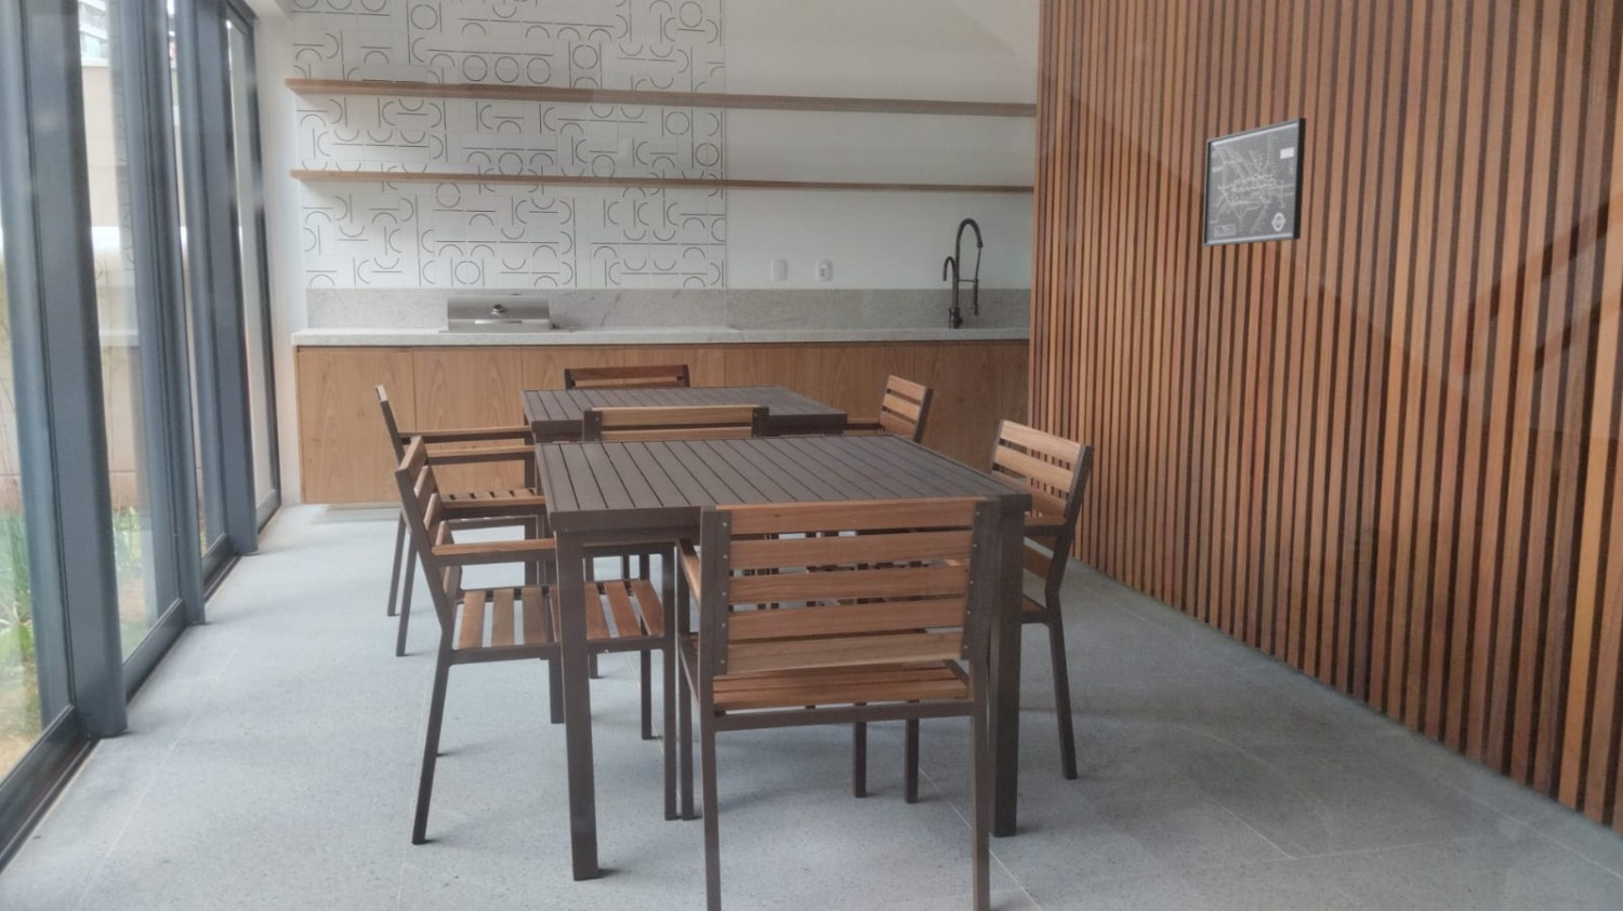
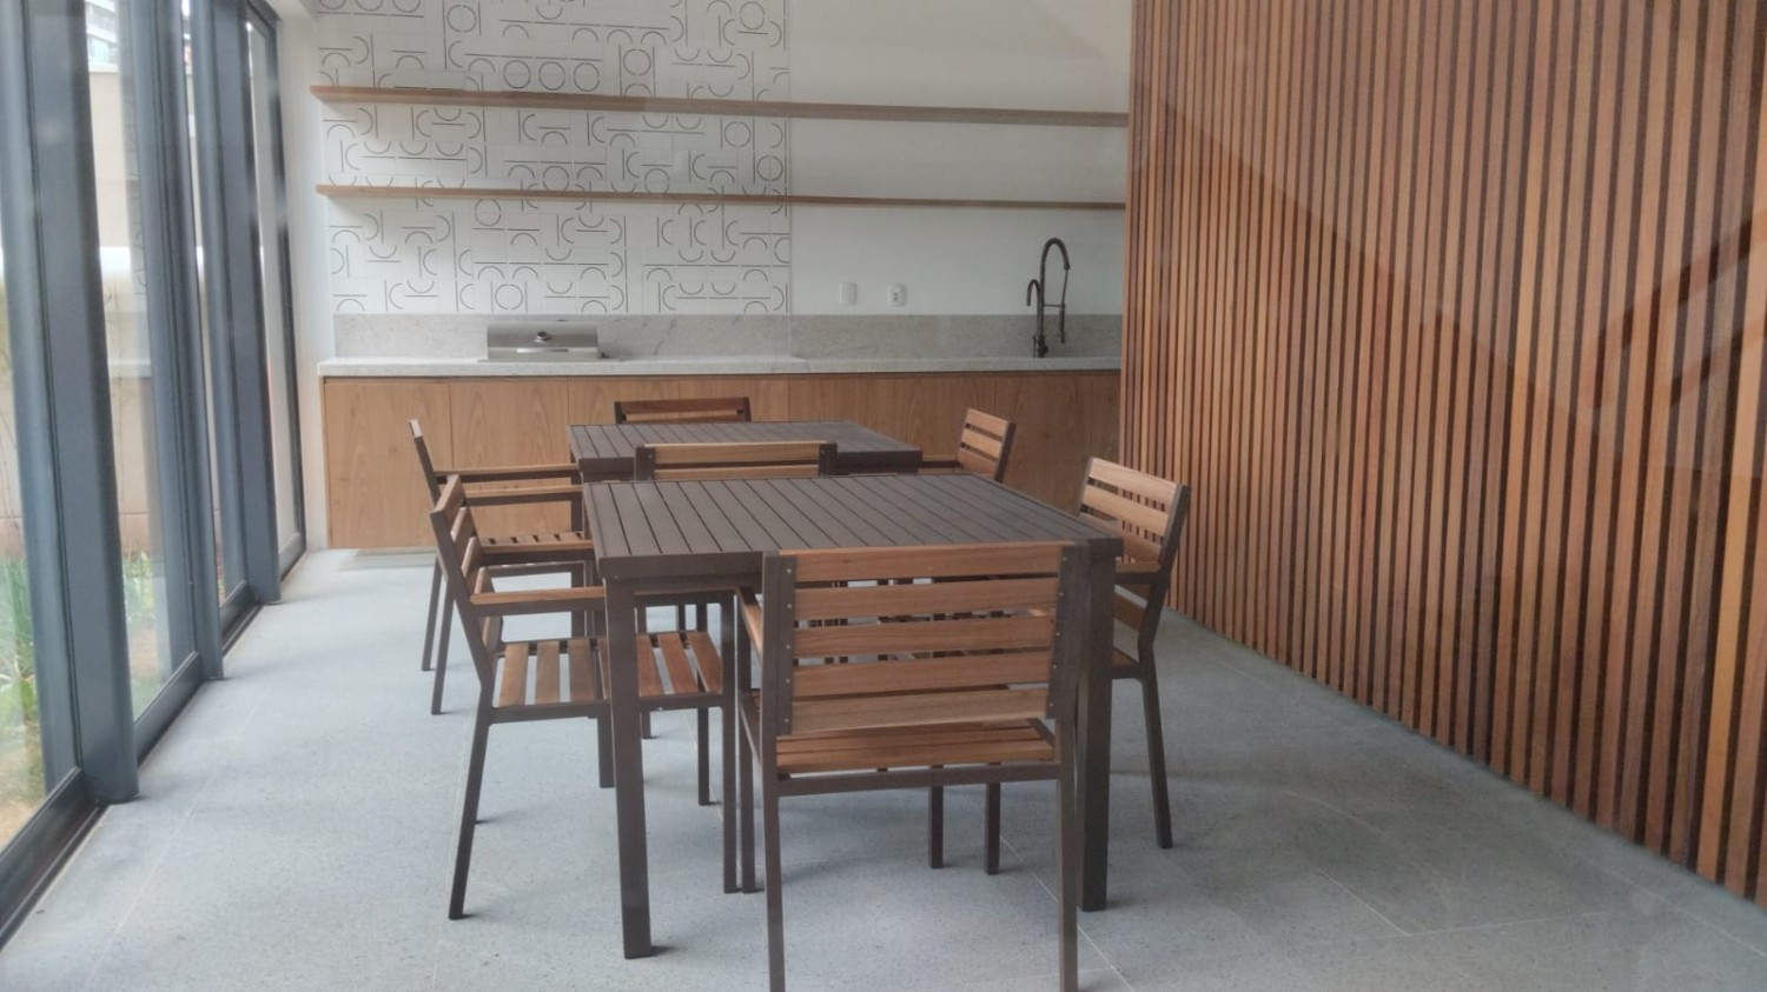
- wall art [1201,117,1308,247]
